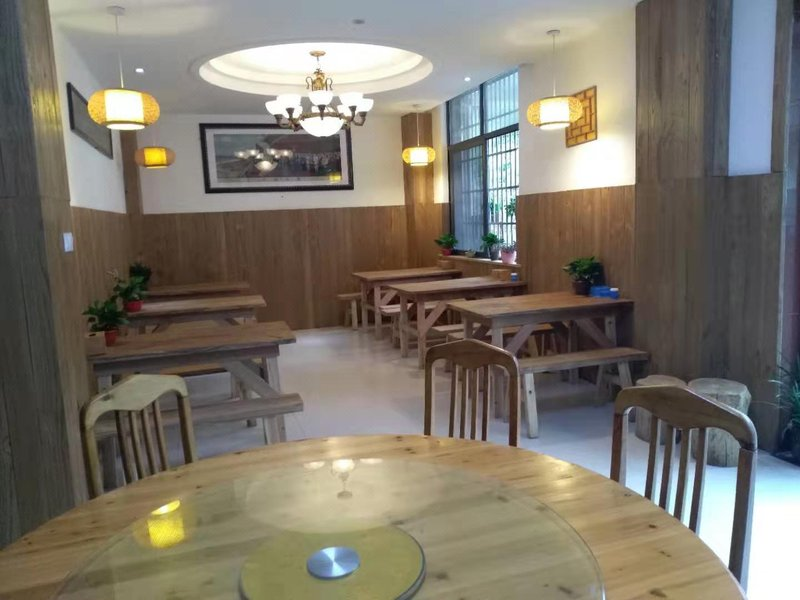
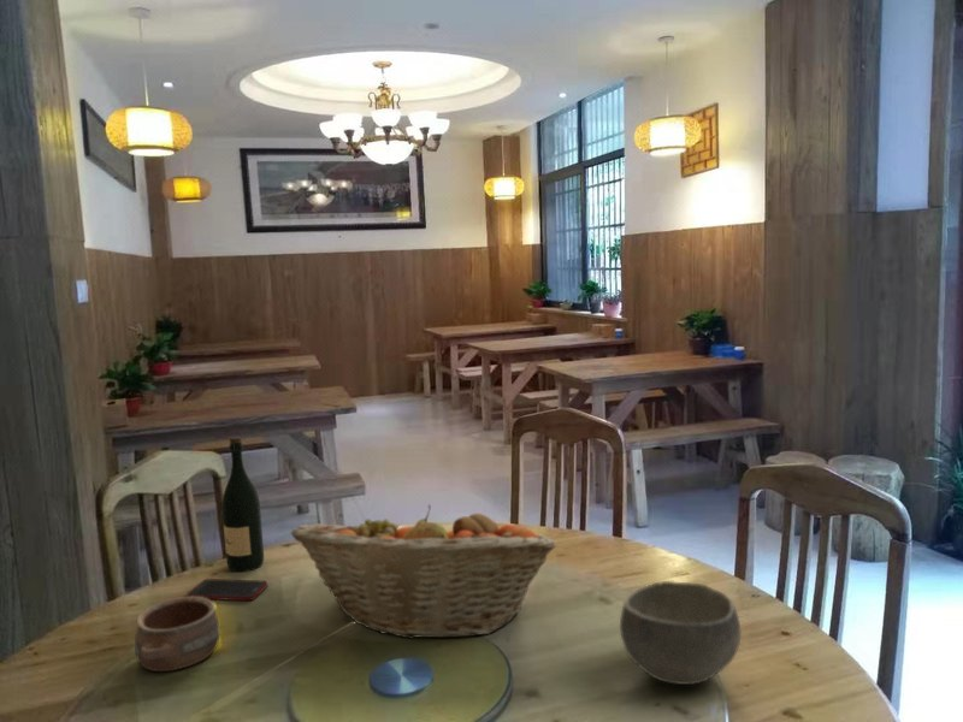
+ bowl [619,580,742,686]
+ cell phone [185,578,270,602]
+ wine bottle [220,436,265,573]
+ pottery [134,596,221,673]
+ fruit basket [289,503,557,640]
